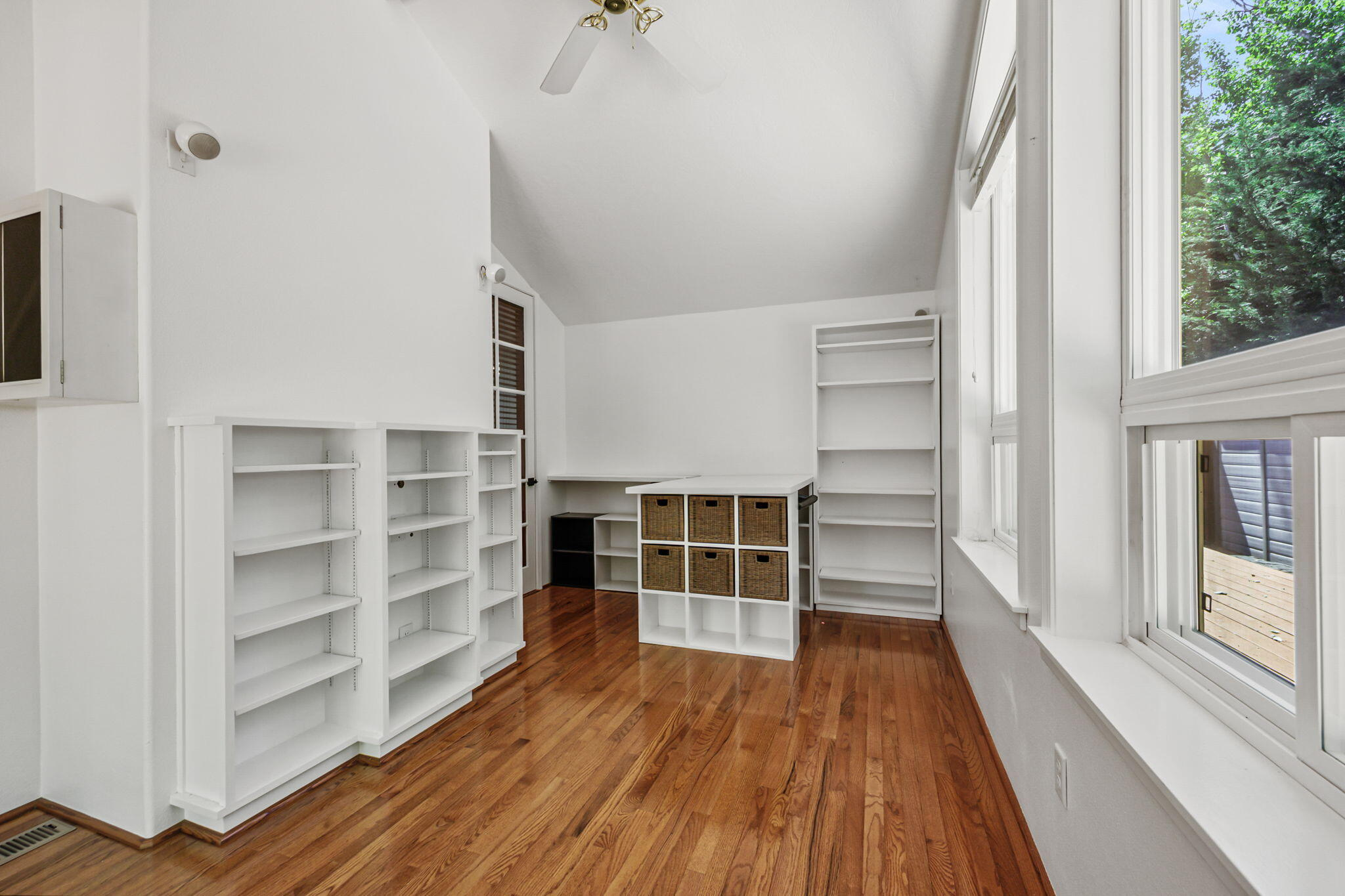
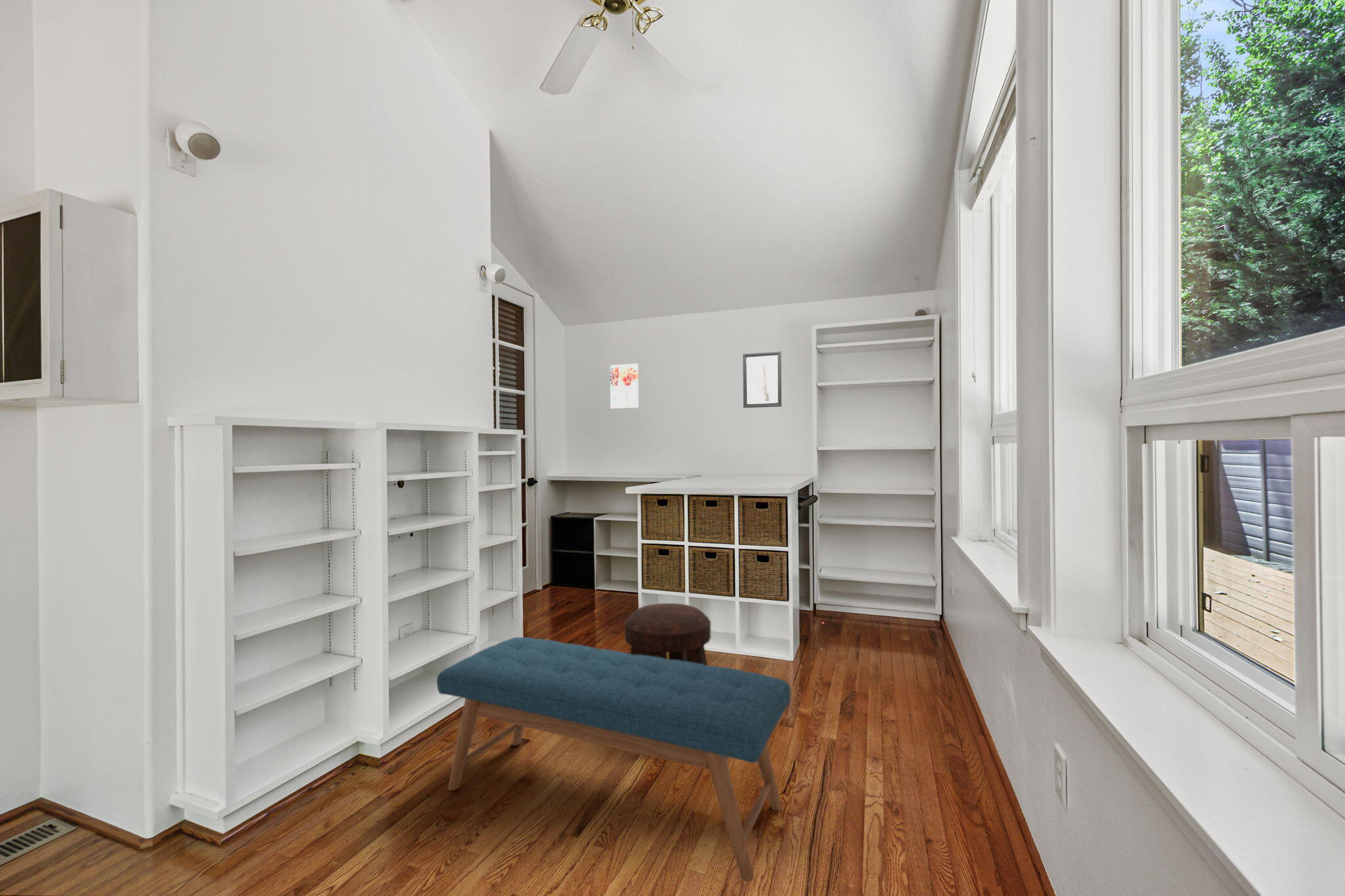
+ stool [624,603,711,666]
+ bench [436,637,791,883]
+ wall art [609,363,639,410]
+ wall art [742,351,782,408]
